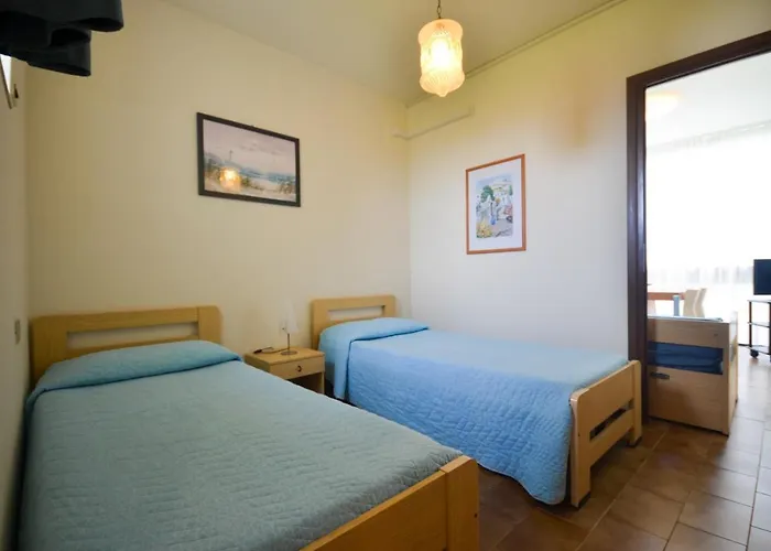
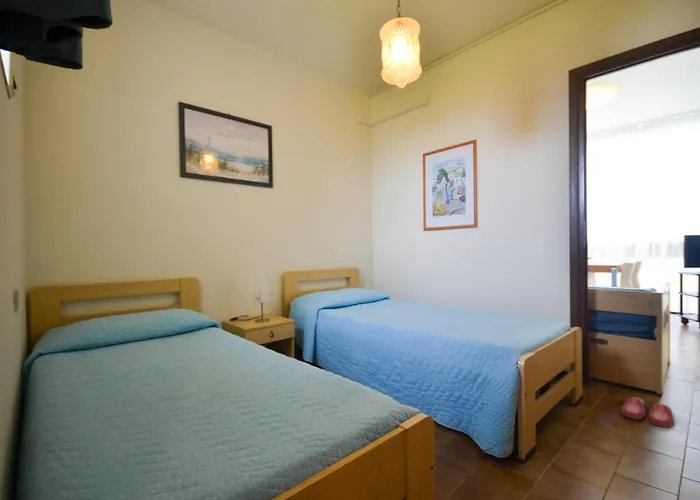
+ slippers [621,396,675,429]
